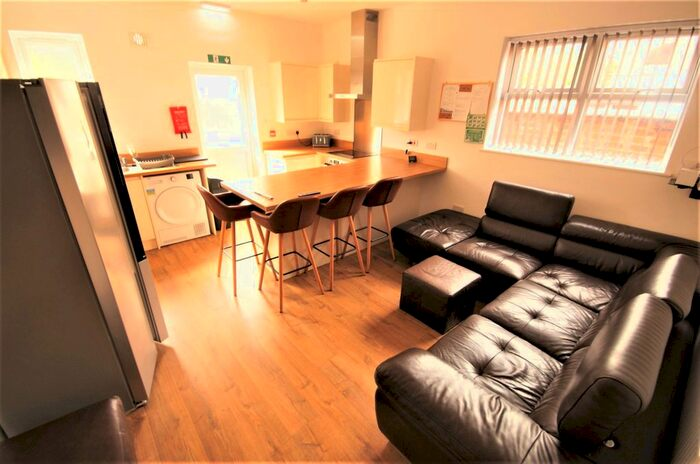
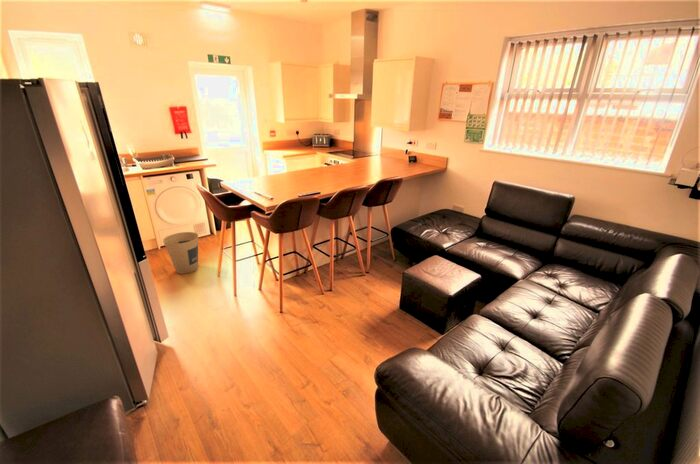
+ trash can [162,231,199,275]
